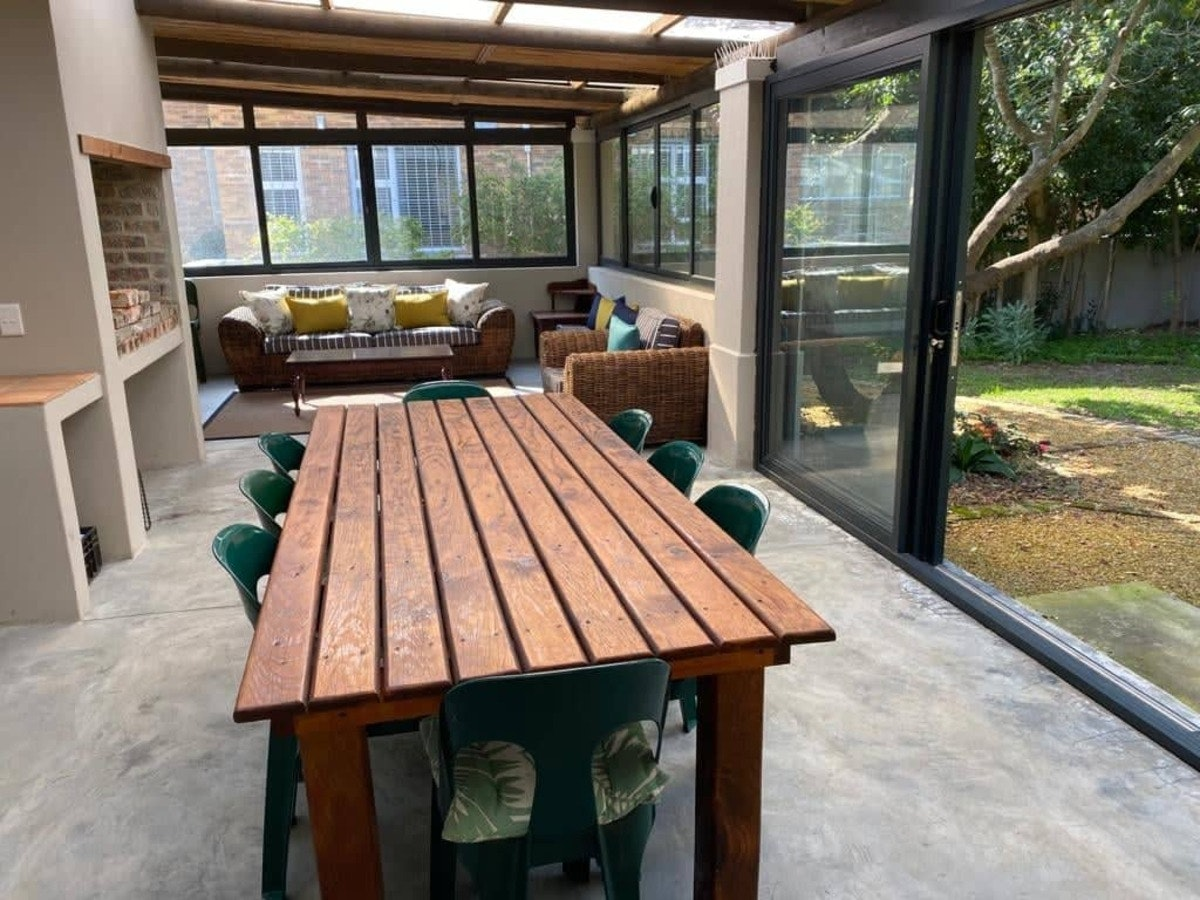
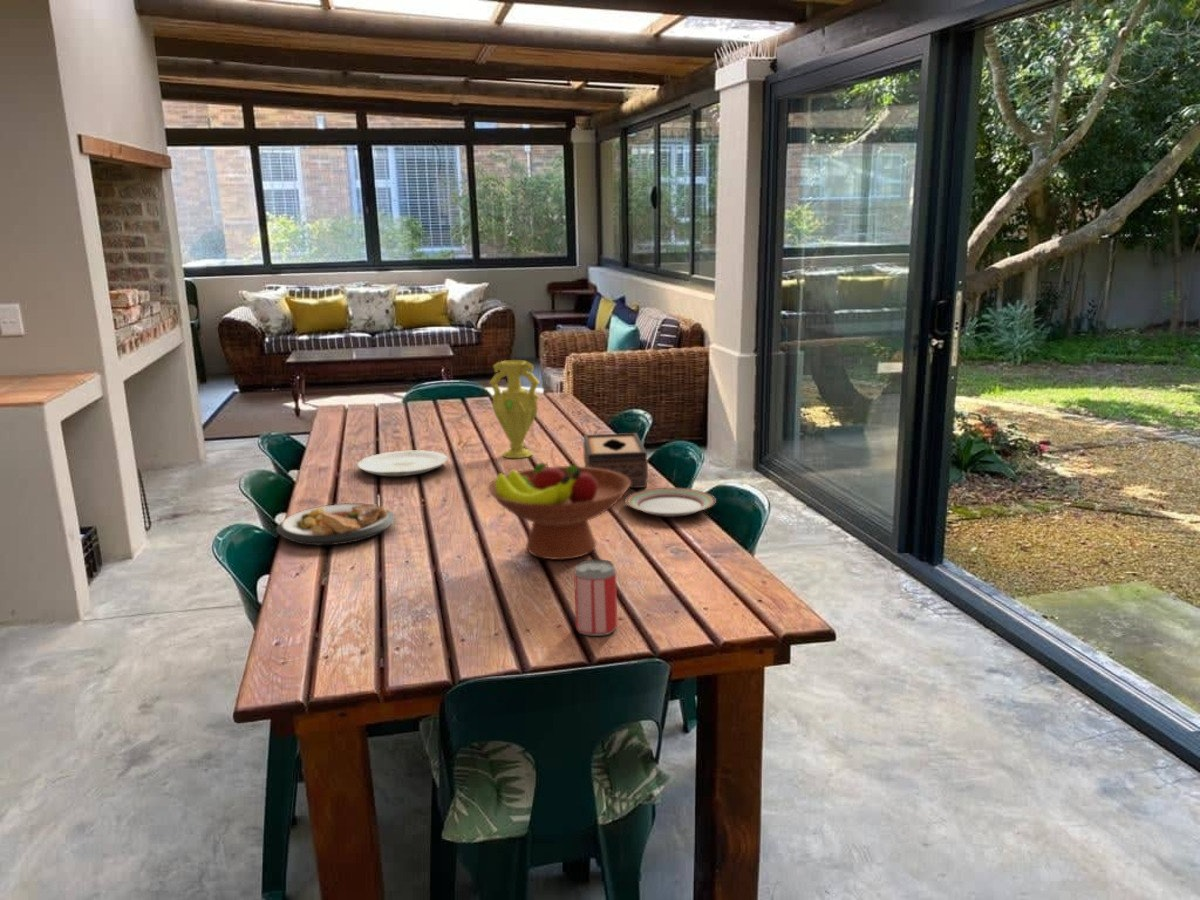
+ tissue box [582,432,649,489]
+ plate [356,450,449,477]
+ plate [275,502,396,546]
+ fruit bowl [486,461,631,561]
+ plate [624,487,717,518]
+ vase [488,359,541,459]
+ beer can [573,558,618,637]
